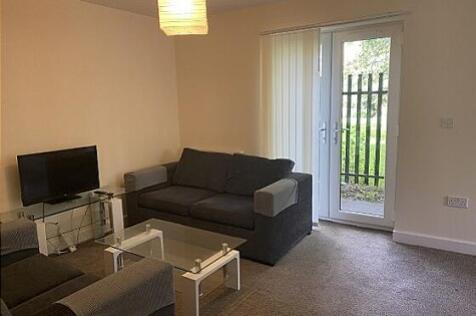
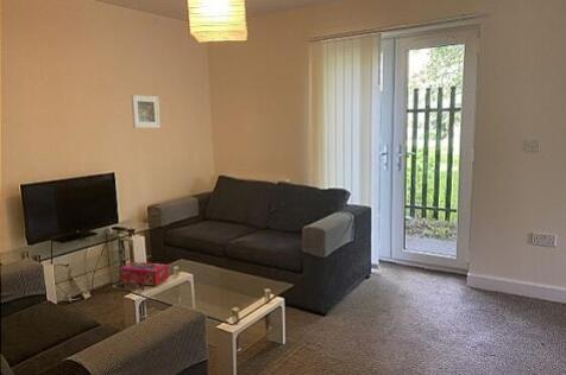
+ tissue box [118,261,170,287]
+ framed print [131,94,162,129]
